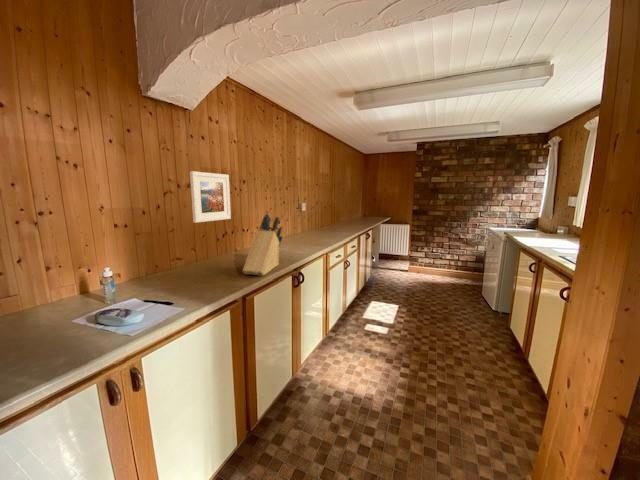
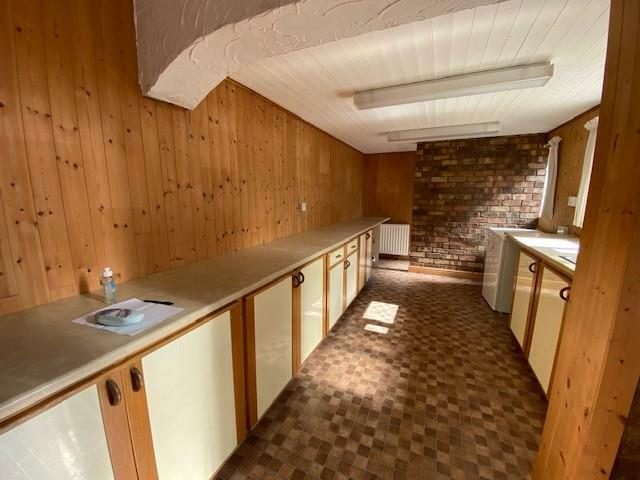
- knife block [242,213,284,276]
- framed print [189,170,232,224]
